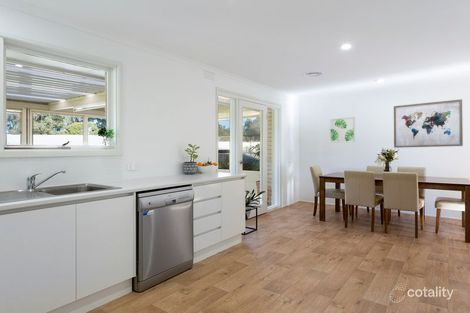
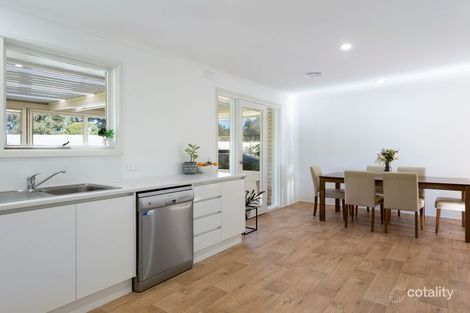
- wall art [393,98,464,149]
- wall art [328,116,356,144]
